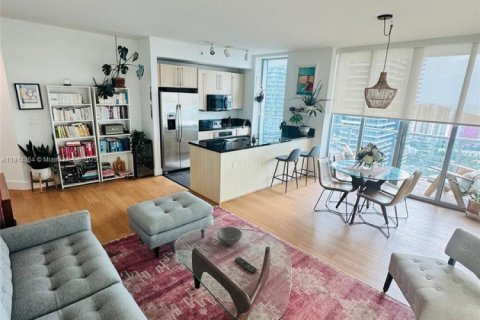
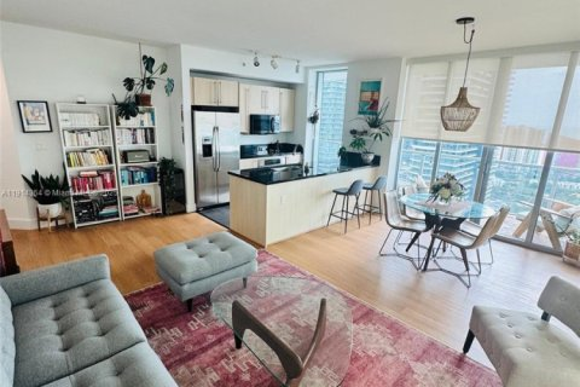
- bowl [216,226,243,246]
- remote control [234,256,258,275]
